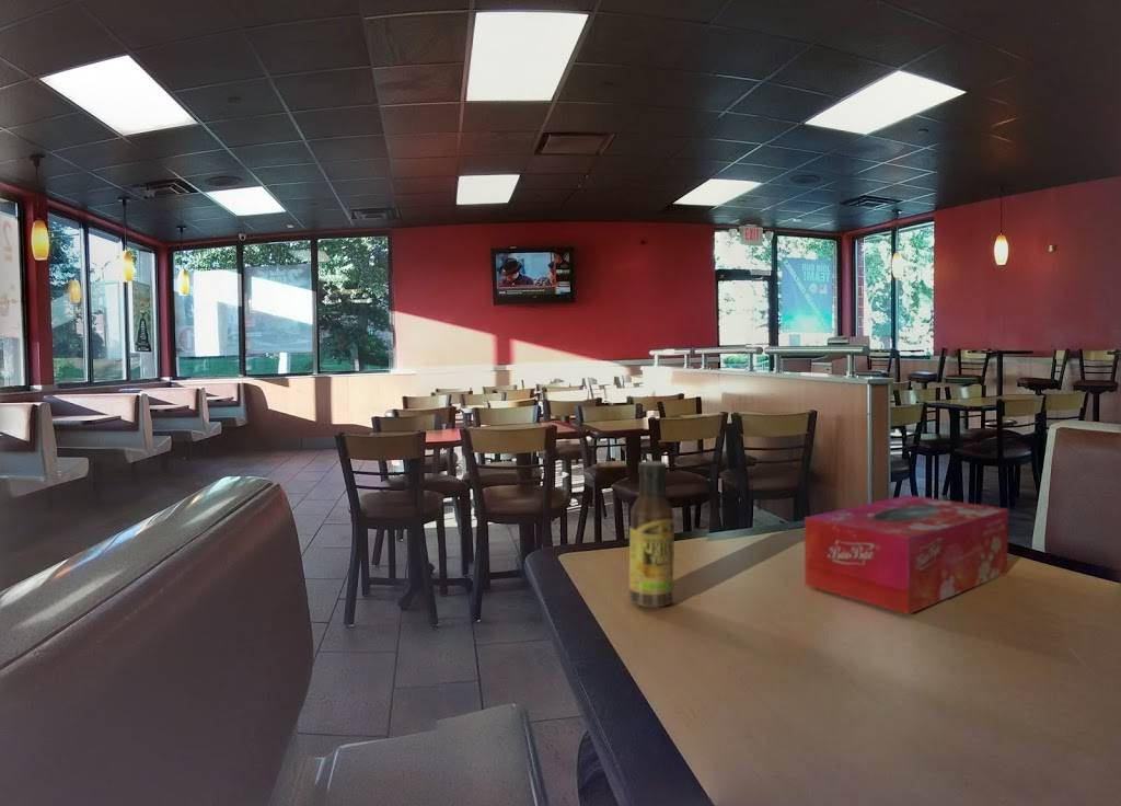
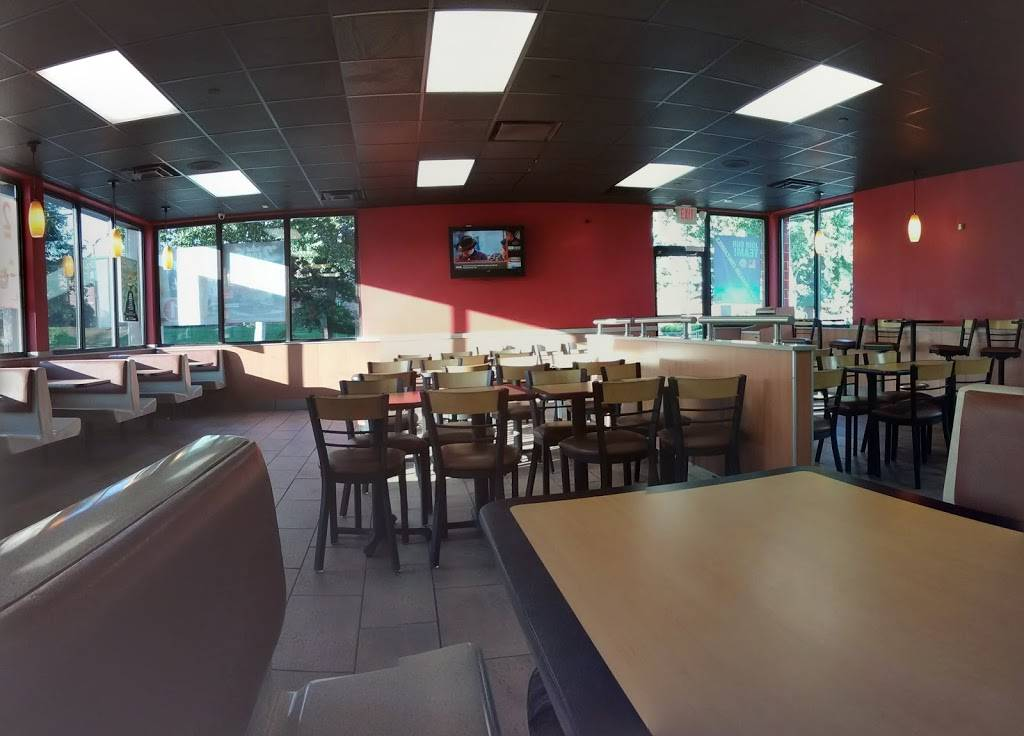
- tissue box [804,494,1009,615]
- sauce bottle [628,460,675,609]
